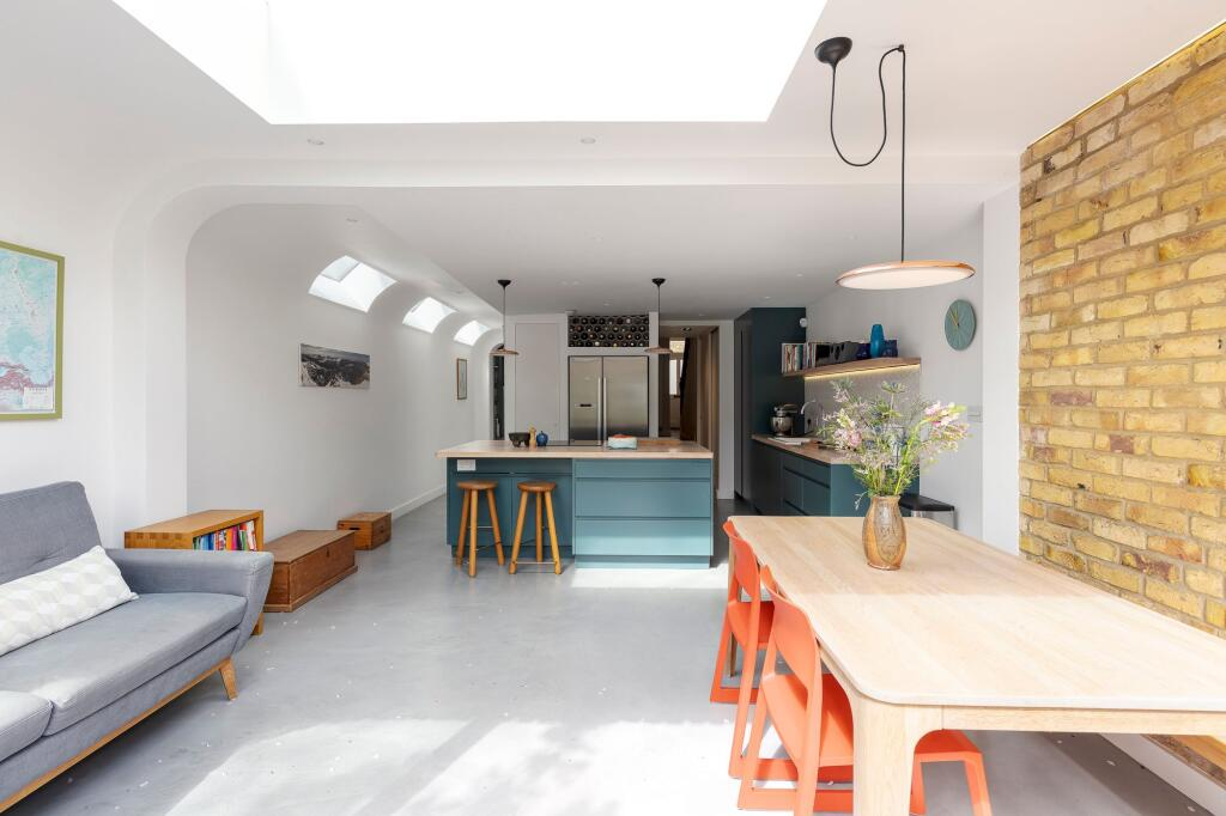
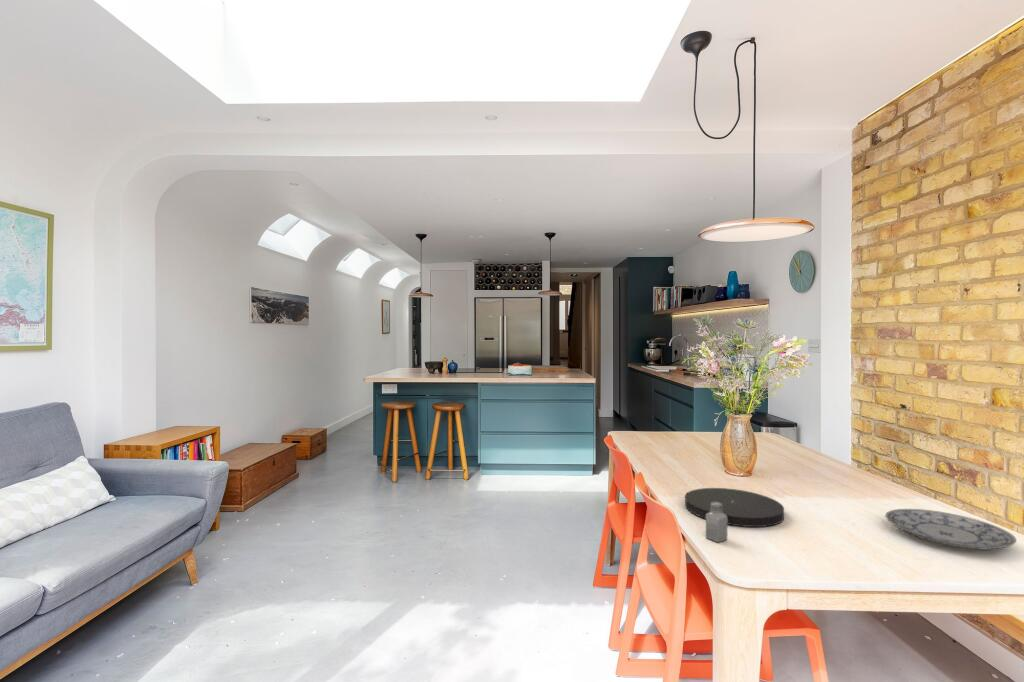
+ saltshaker [705,502,728,543]
+ plate [884,508,1018,550]
+ plate [684,487,785,528]
